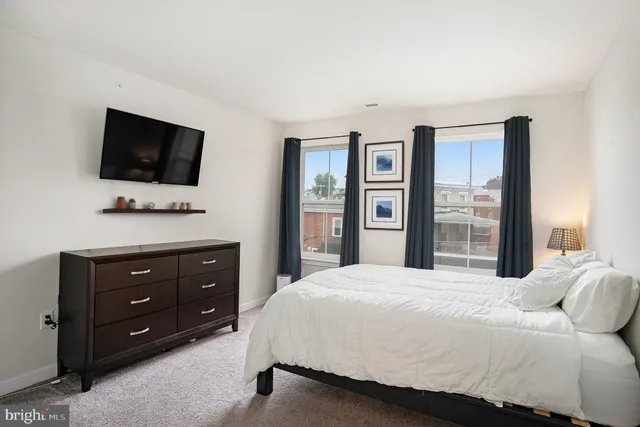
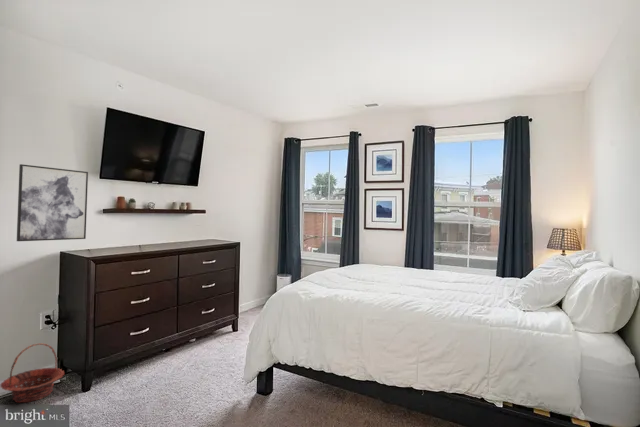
+ basket [0,342,65,403]
+ wall art [16,163,89,242]
